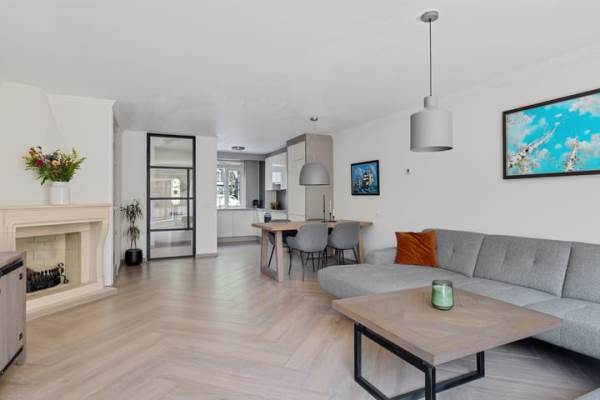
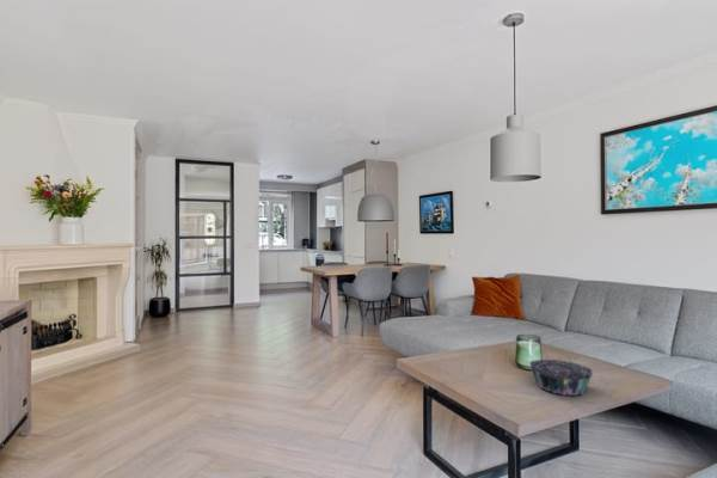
+ decorative bowl [528,358,594,398]
